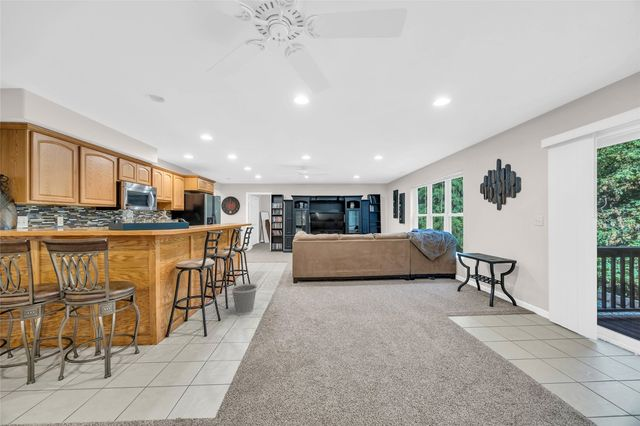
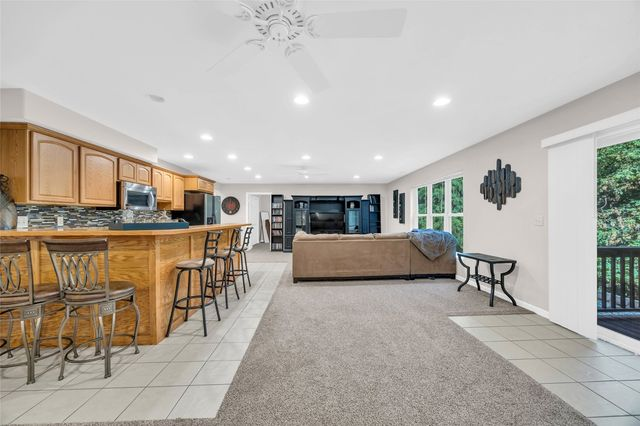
- wastebasket [230,283,258,316]
